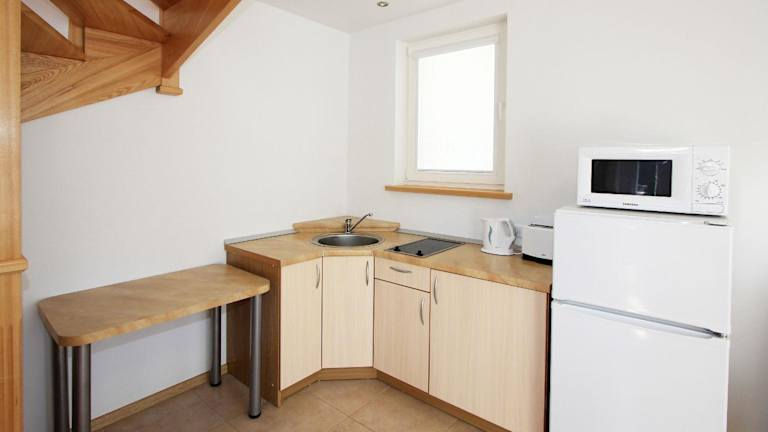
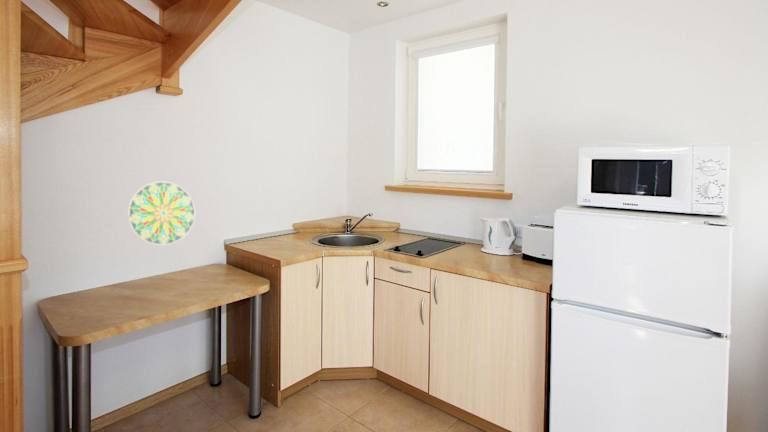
+ decorative plate [127,181,196,246]
